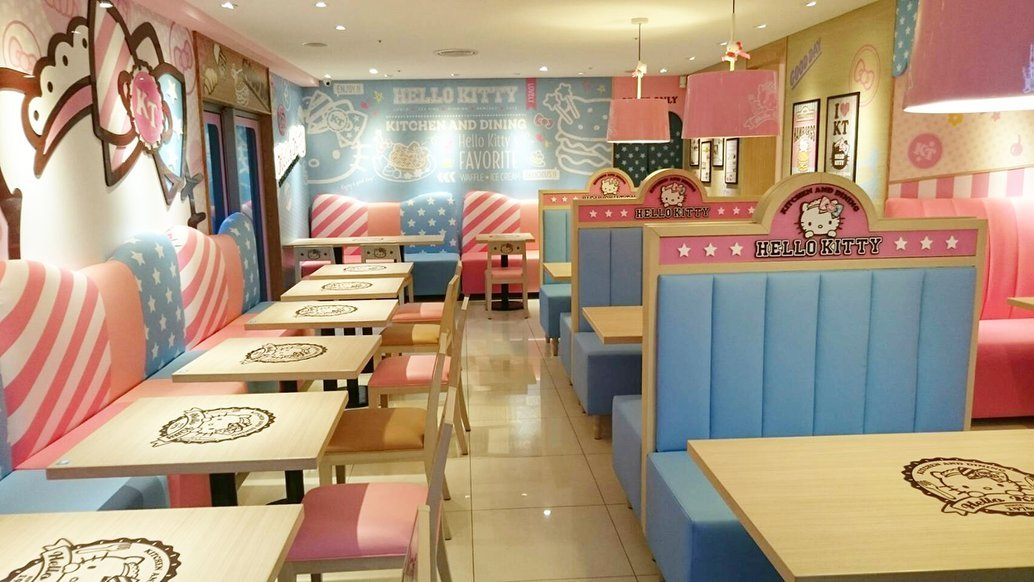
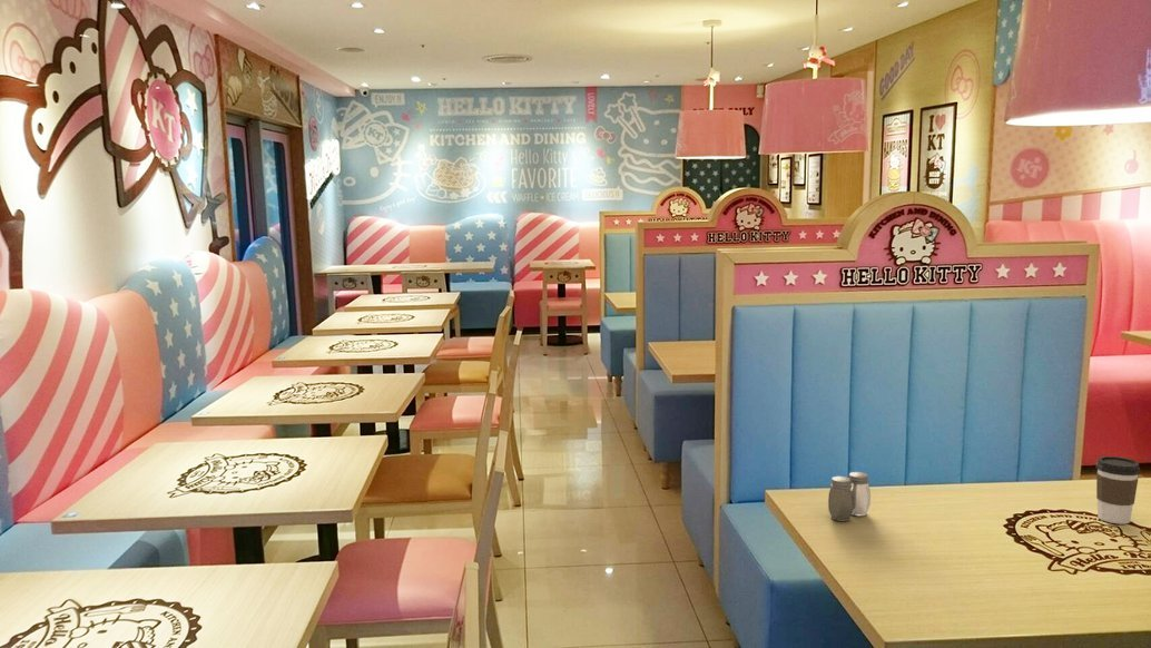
+ salt and pepper shaker [827,471,872,522]
+ coffee cup [1095,455,1141,524]
